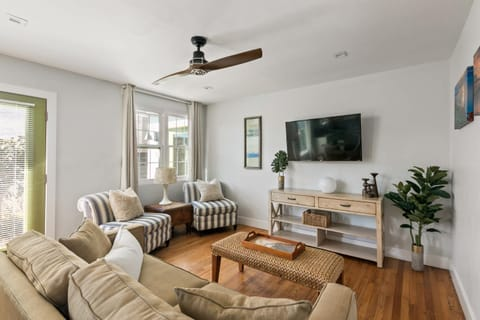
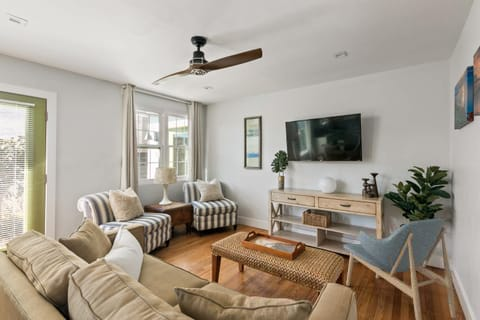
+ lounge chair [342,217,457,320]
